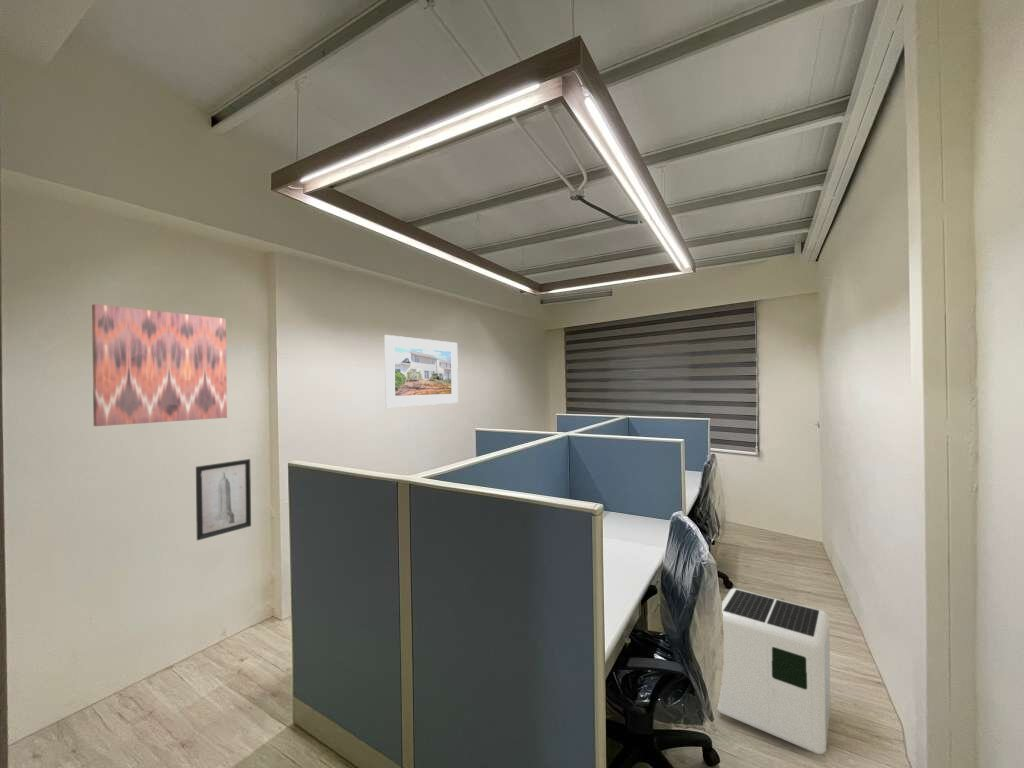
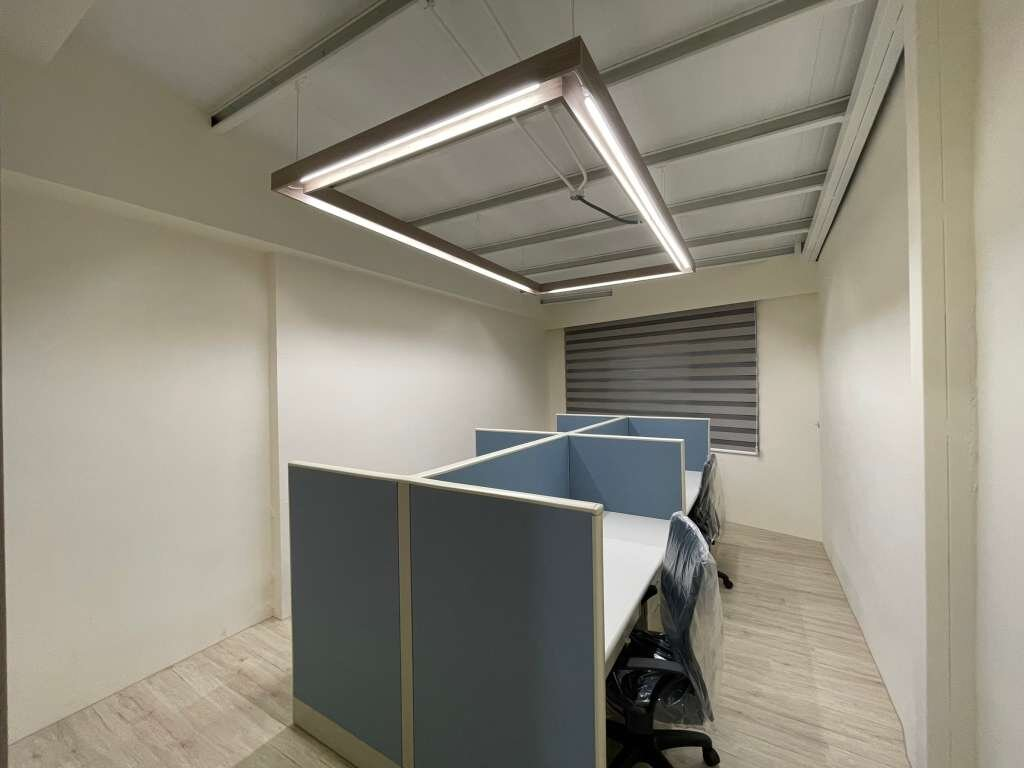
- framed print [384,334,459,408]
- wall art [91,303,228,427]
- air purifier [716,587,832,755]
- wall art [195,458,252,541]
